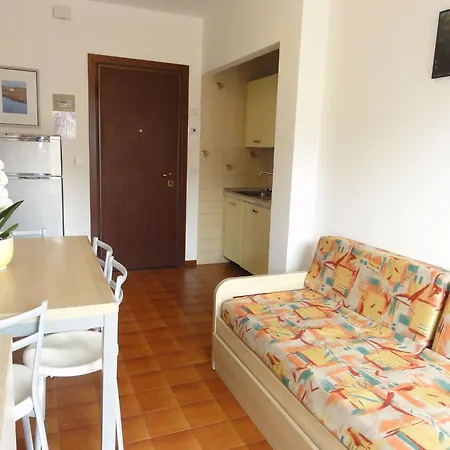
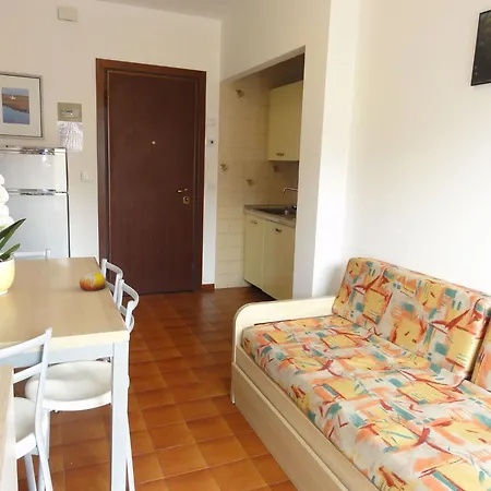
+ fruit [79,272,107,292]
